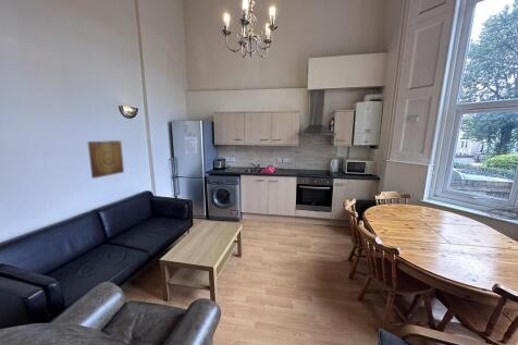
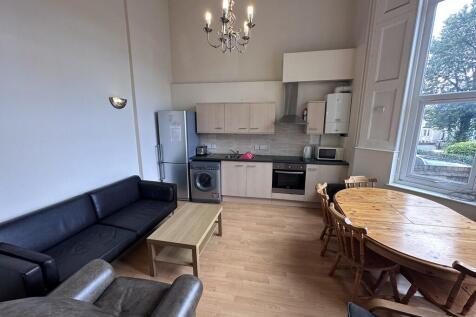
- wall art [87,139,125,180]
